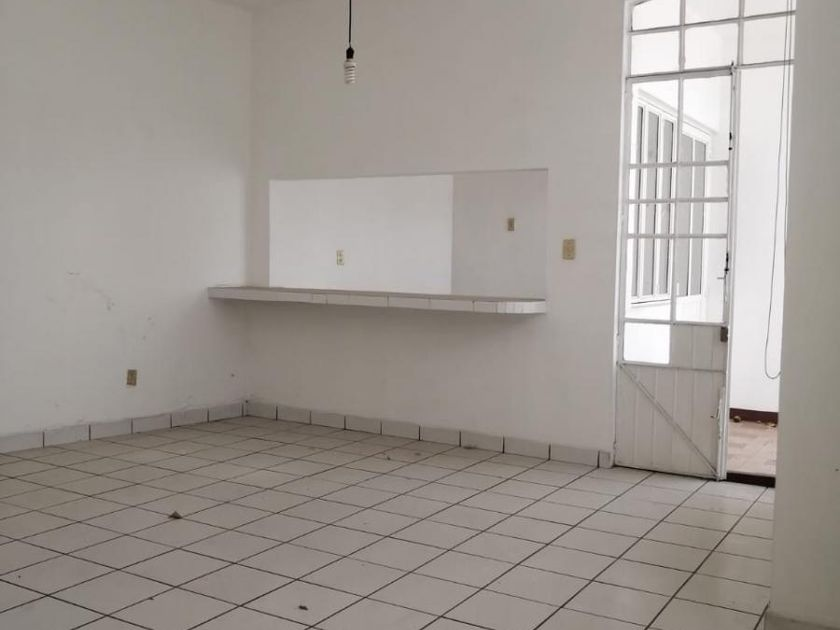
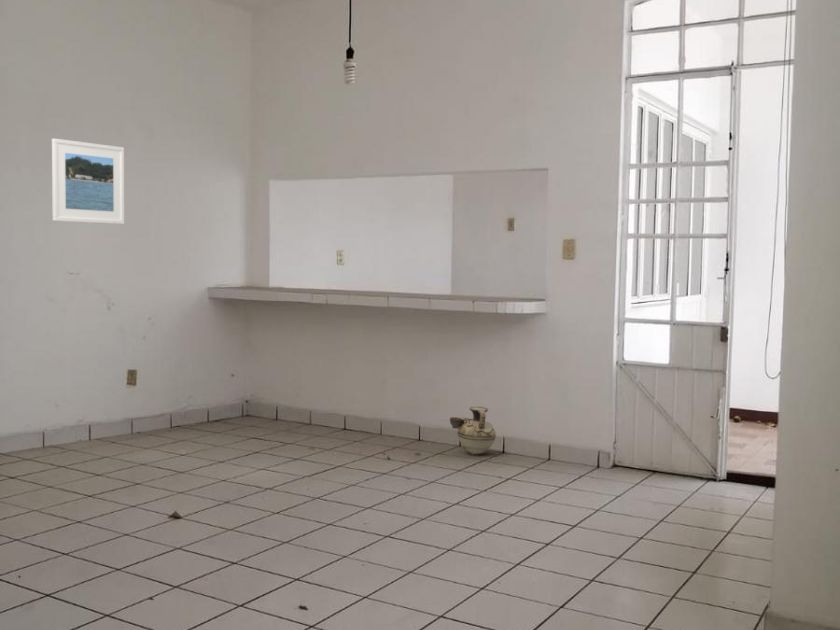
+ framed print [51,138,125,225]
+ ceramic jug [449,406,497,456]
